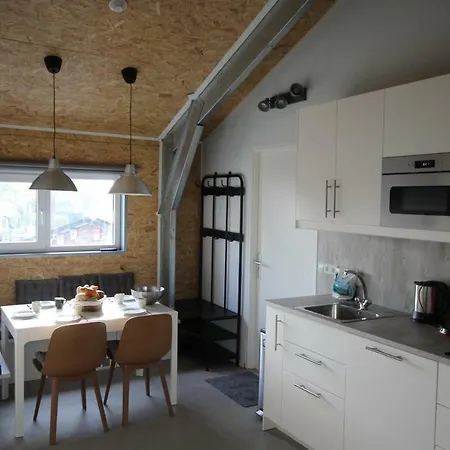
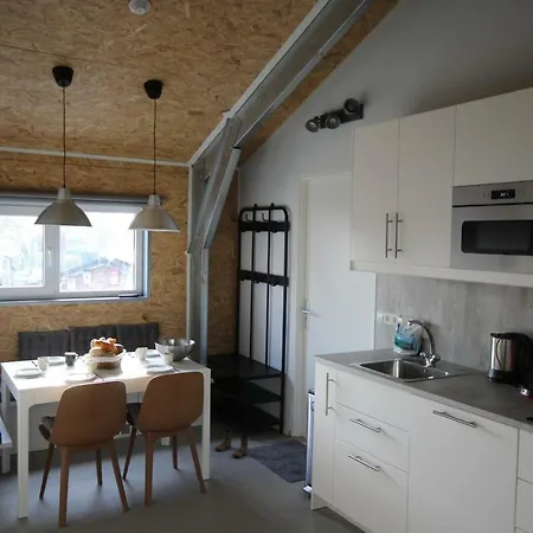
+ boots [213,429,250,458]
